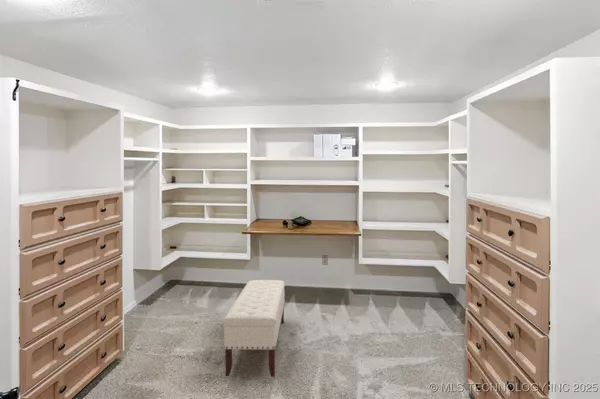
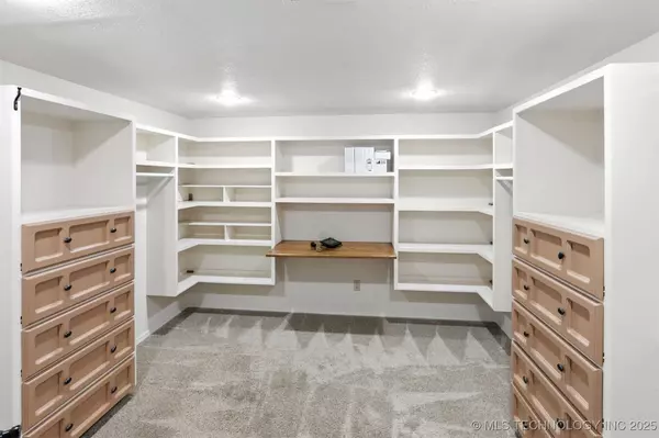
- bench [222,279,286,378]
